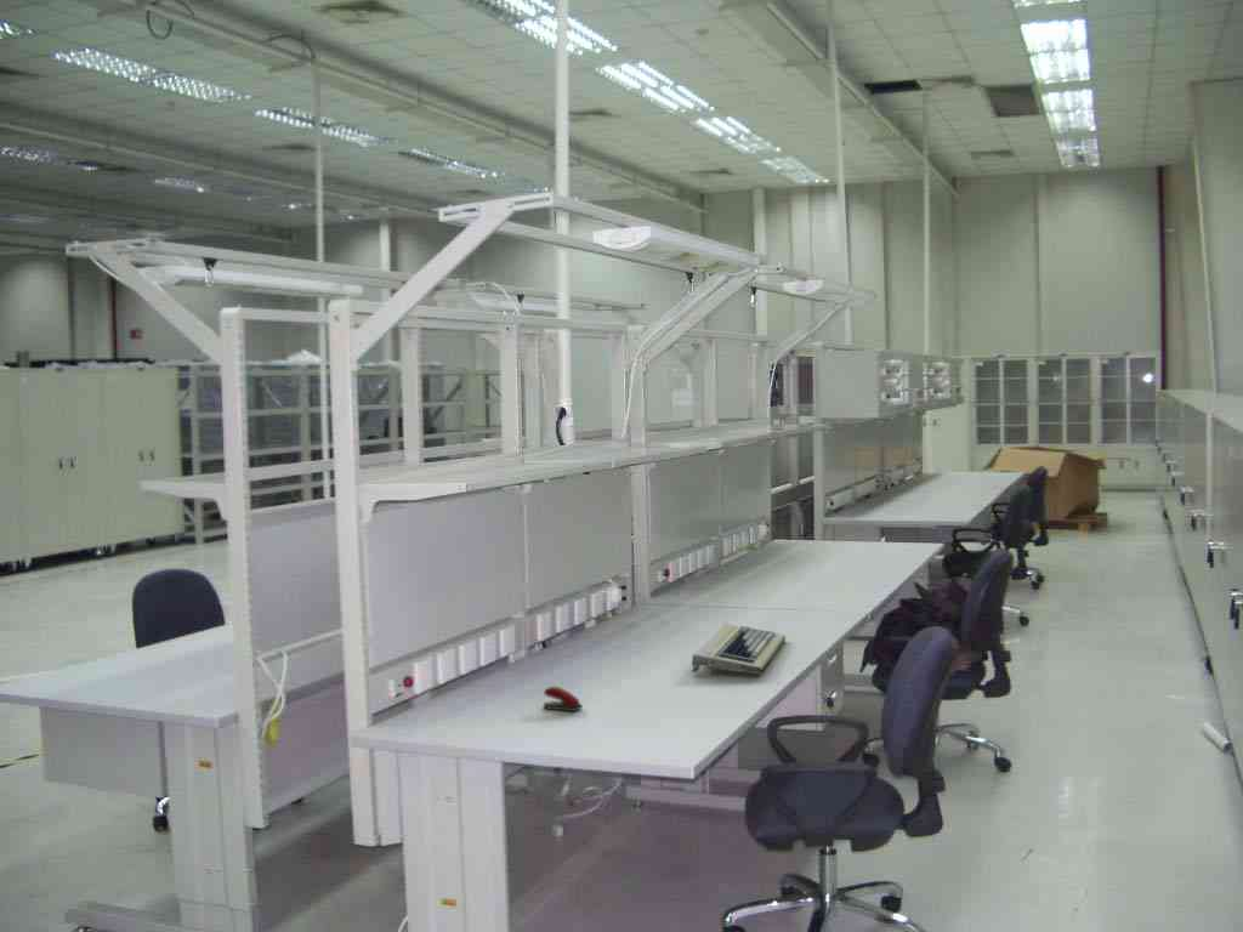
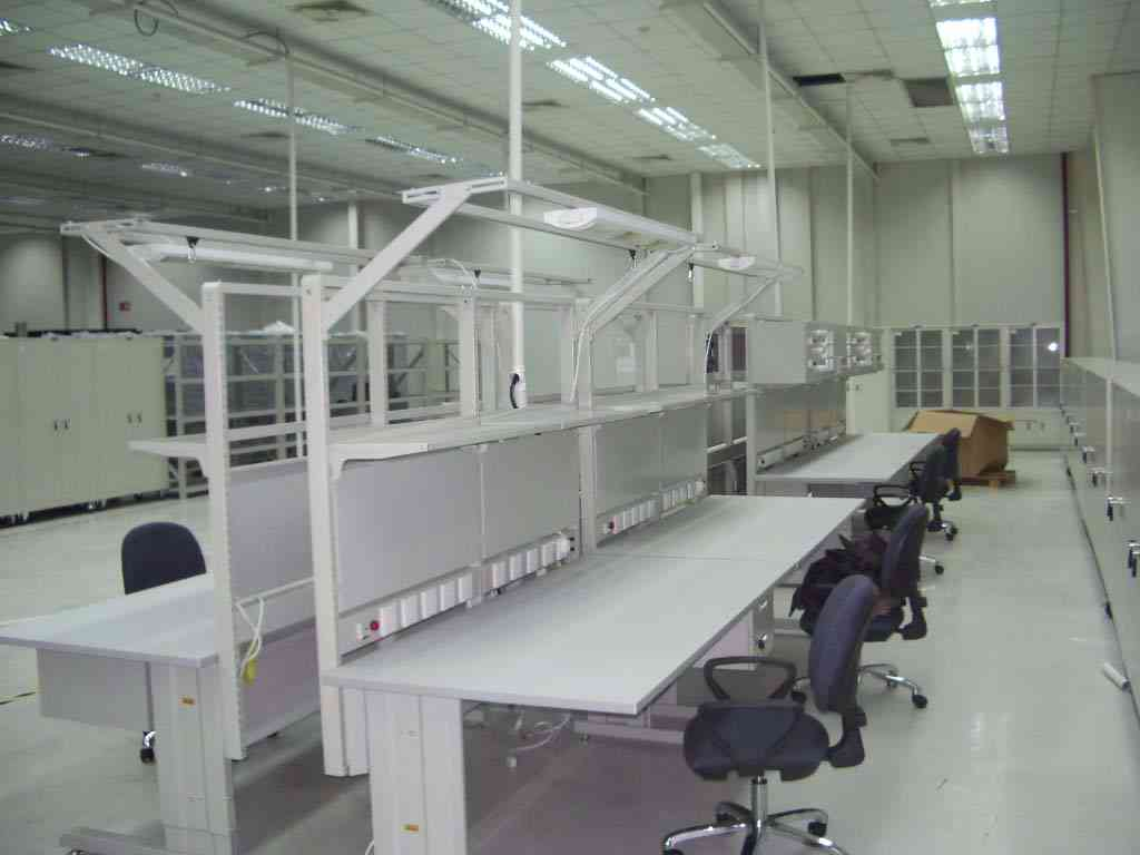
- stapler [543,686,583,712]
- computer keyboard [691,623,787,675]
